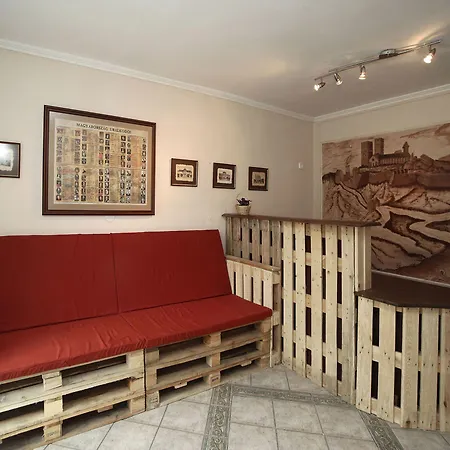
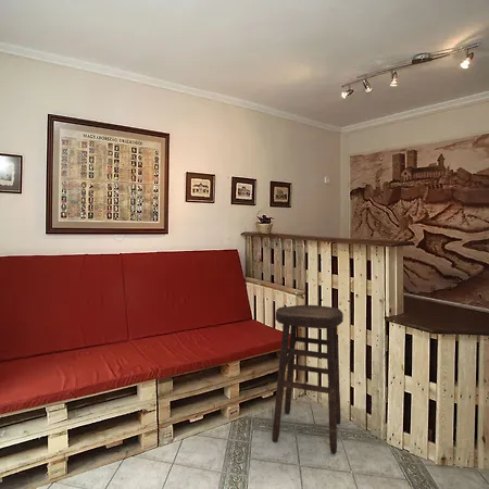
+ stool [272,304,344,454]
